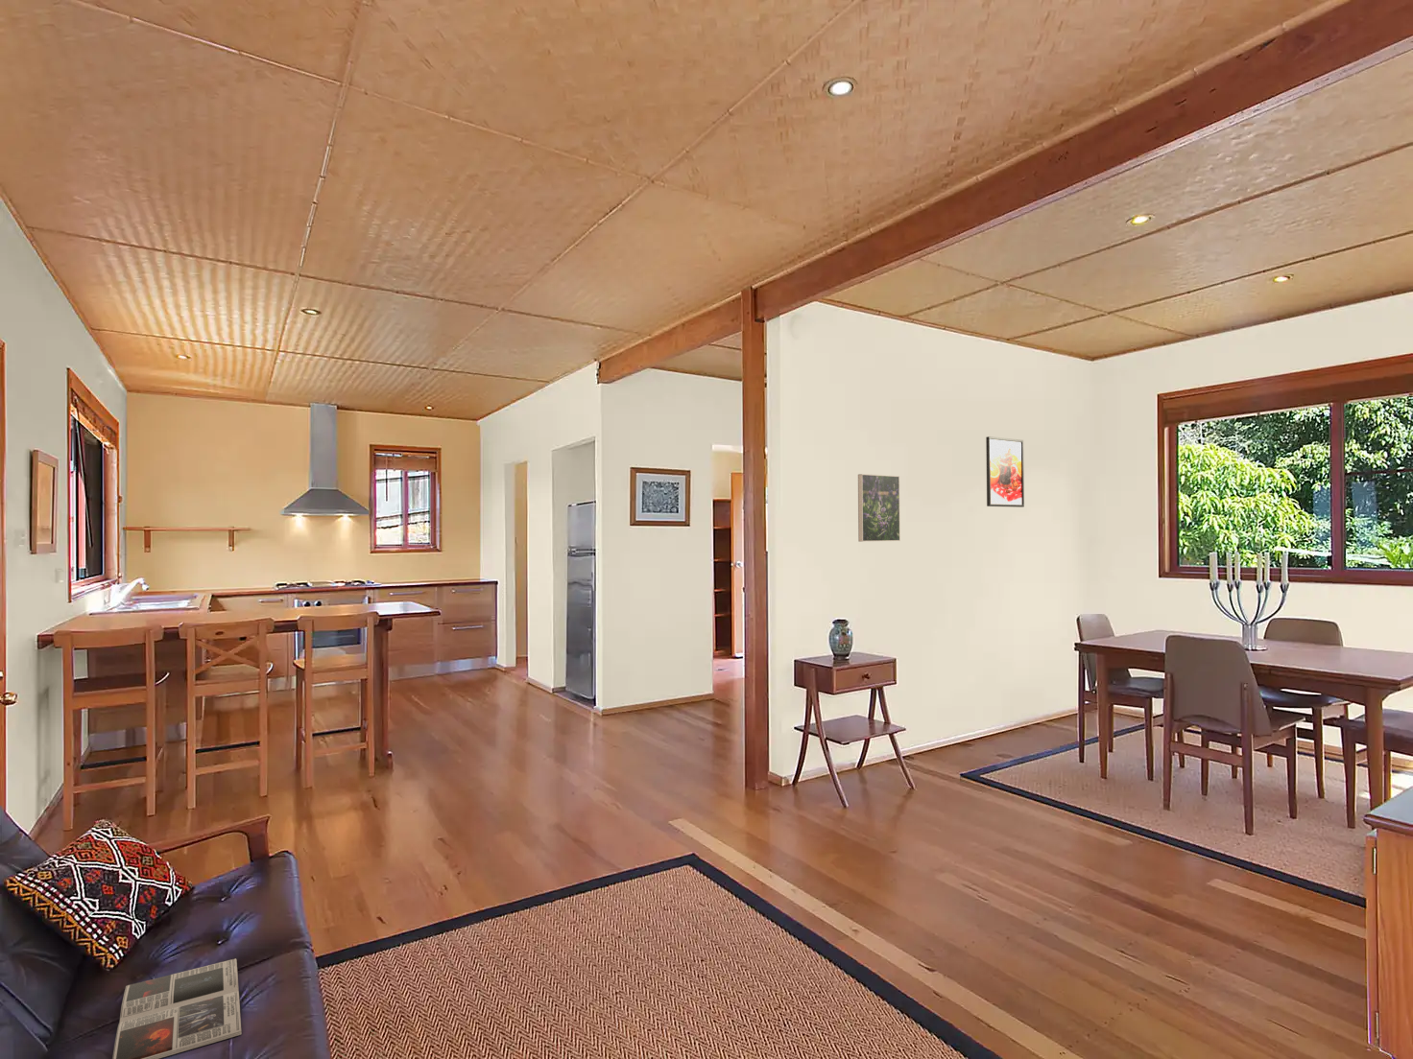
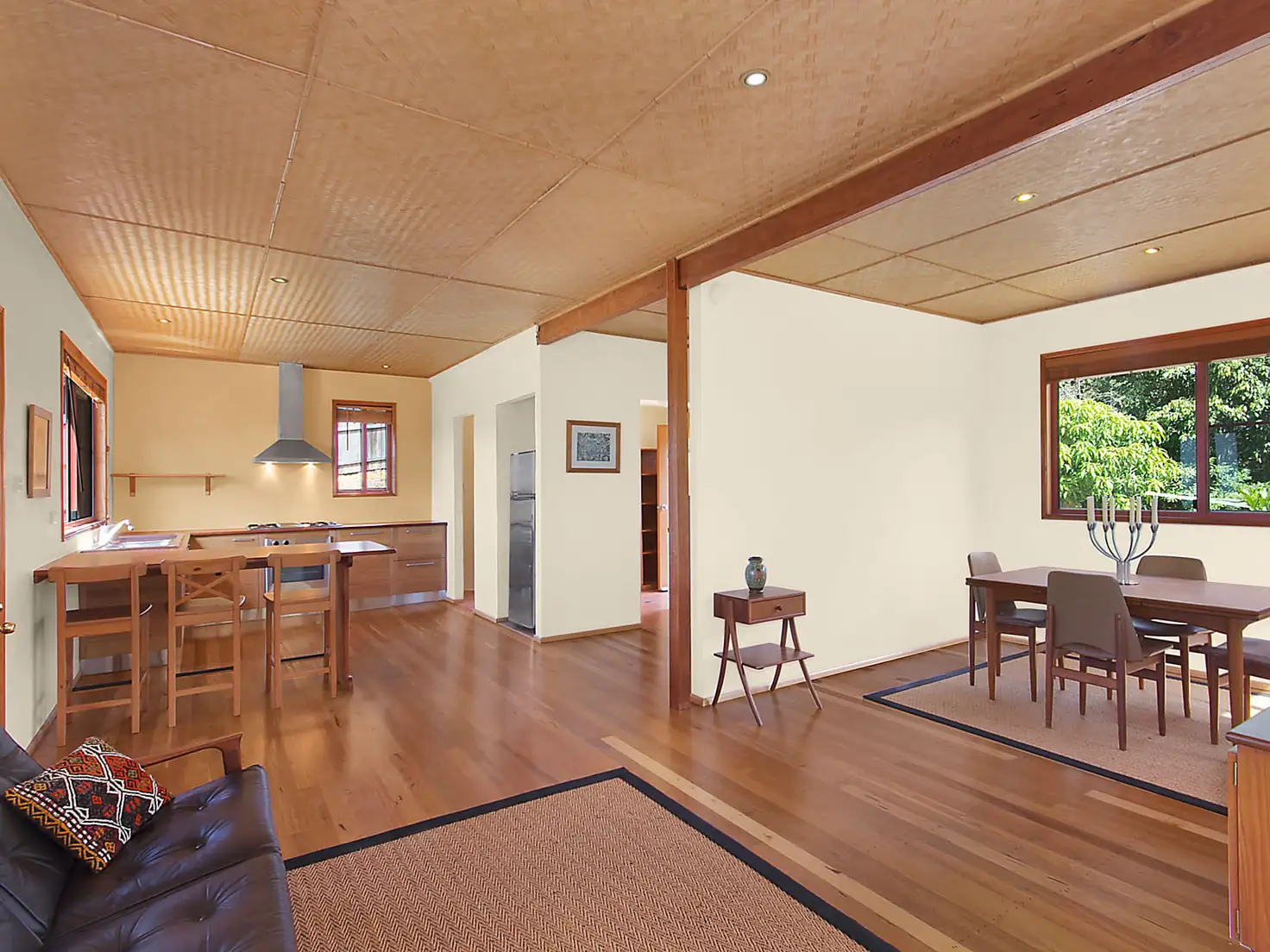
- magazine [111,958,243,1059]
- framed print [857,473,901,543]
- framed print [985,435,1025,508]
